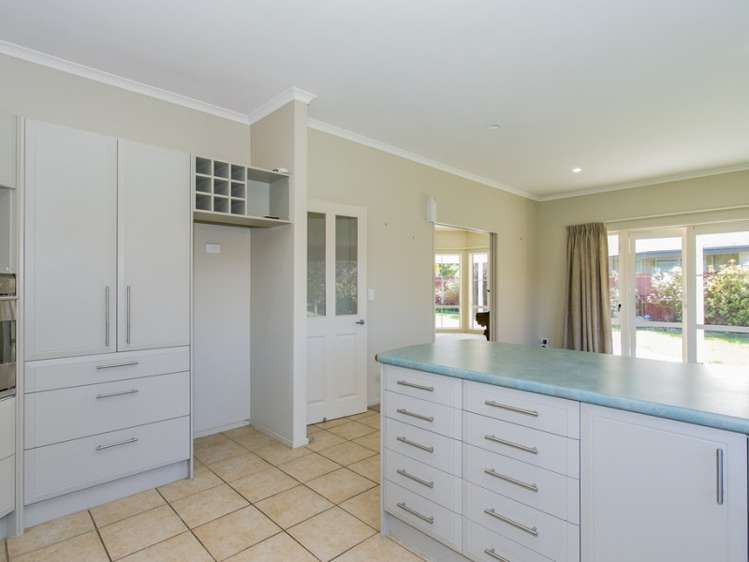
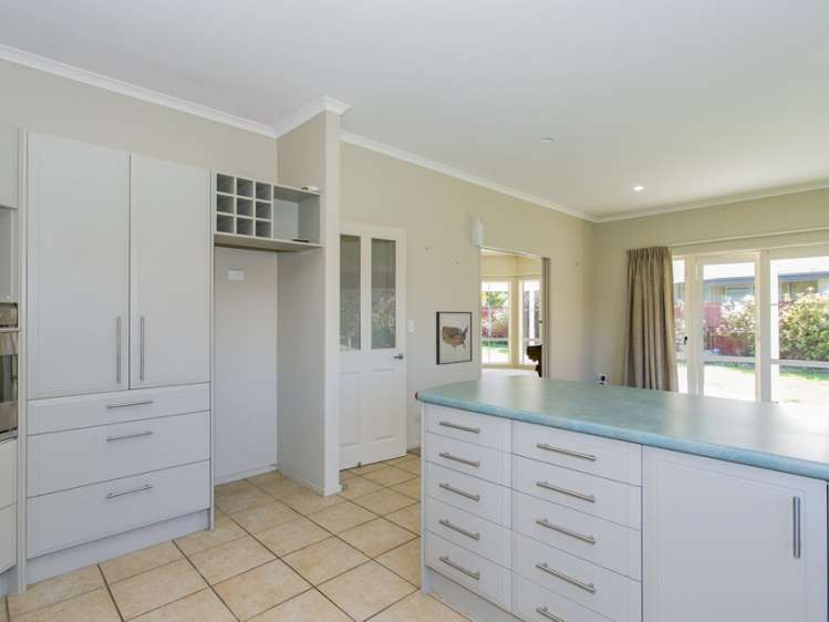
+ wall art [435,311,473,366]
